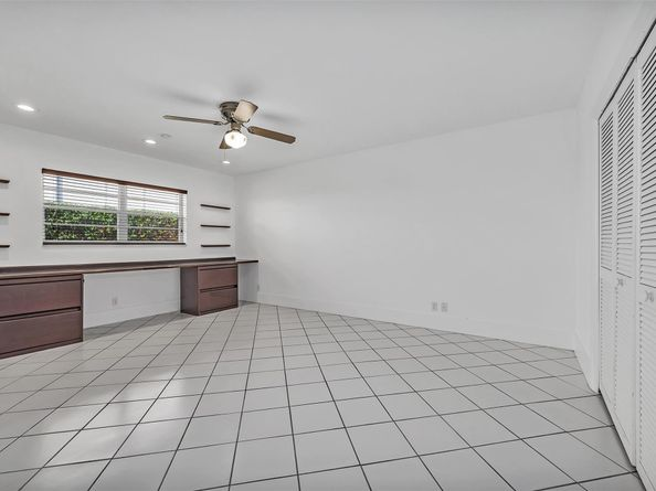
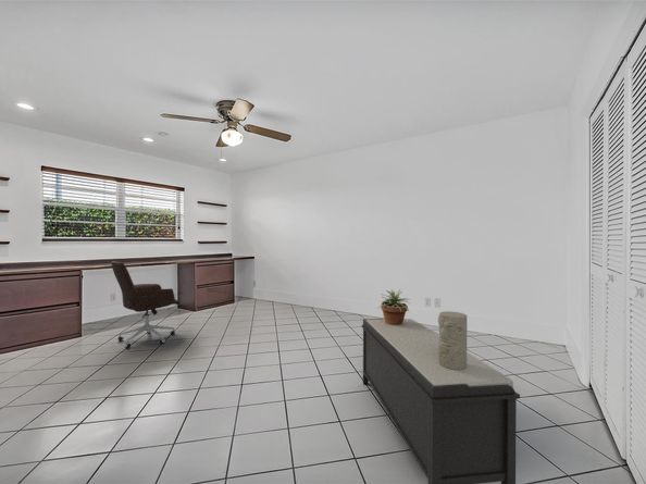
+ office chair [111,260,181,349]
+ bench [361,318,521,484]
+ decorative vase [437,310,468,370]
+ potted plant [377,288,412,325]
